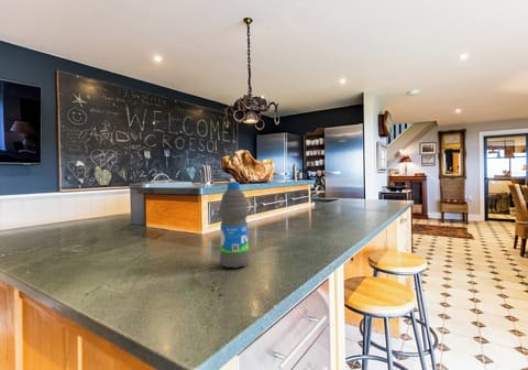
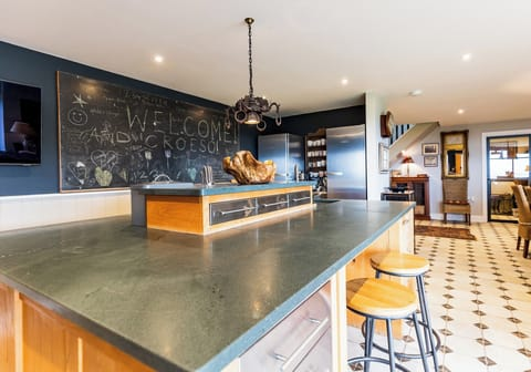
- water bottle [218,182,251,269]
